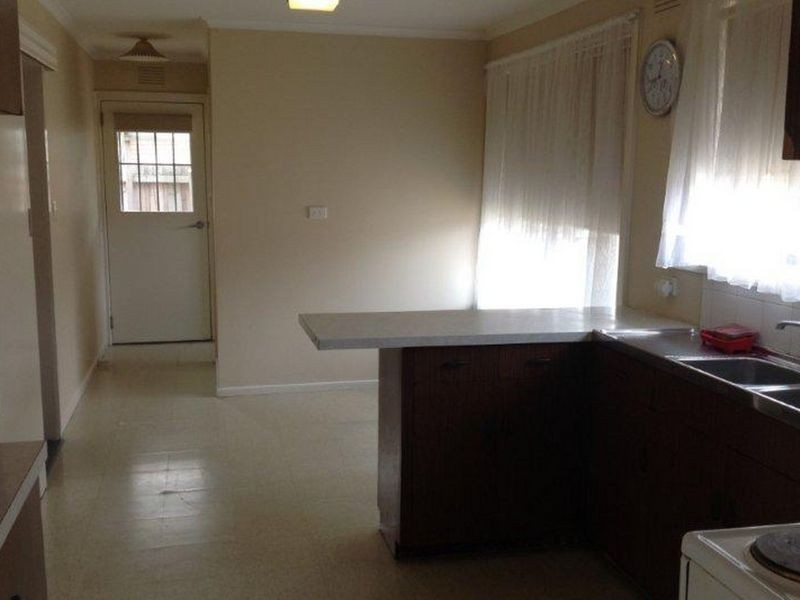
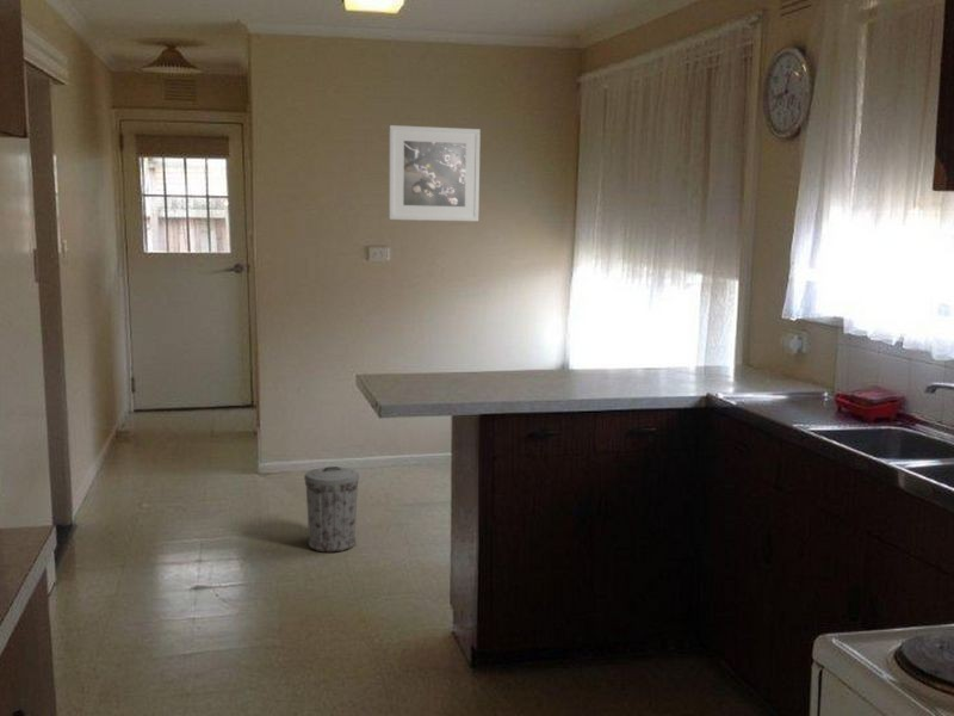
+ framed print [388,124,482,223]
+ trash can [303,465,360,554]
